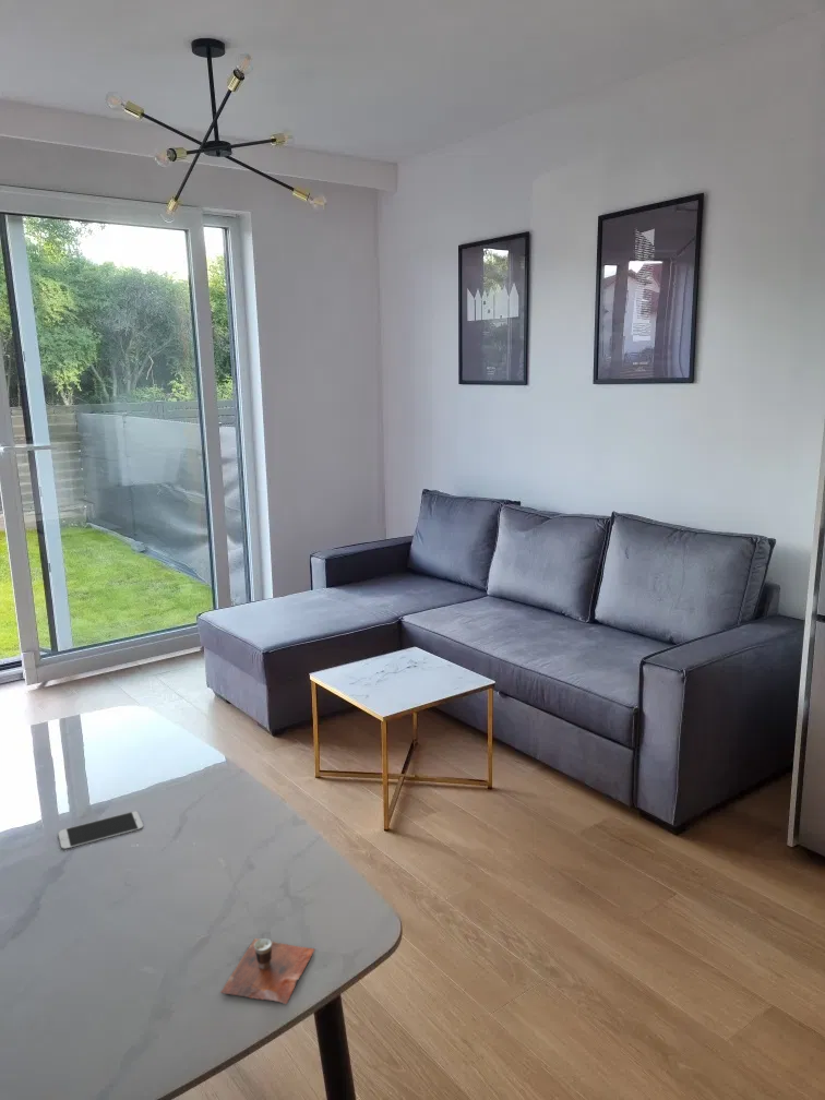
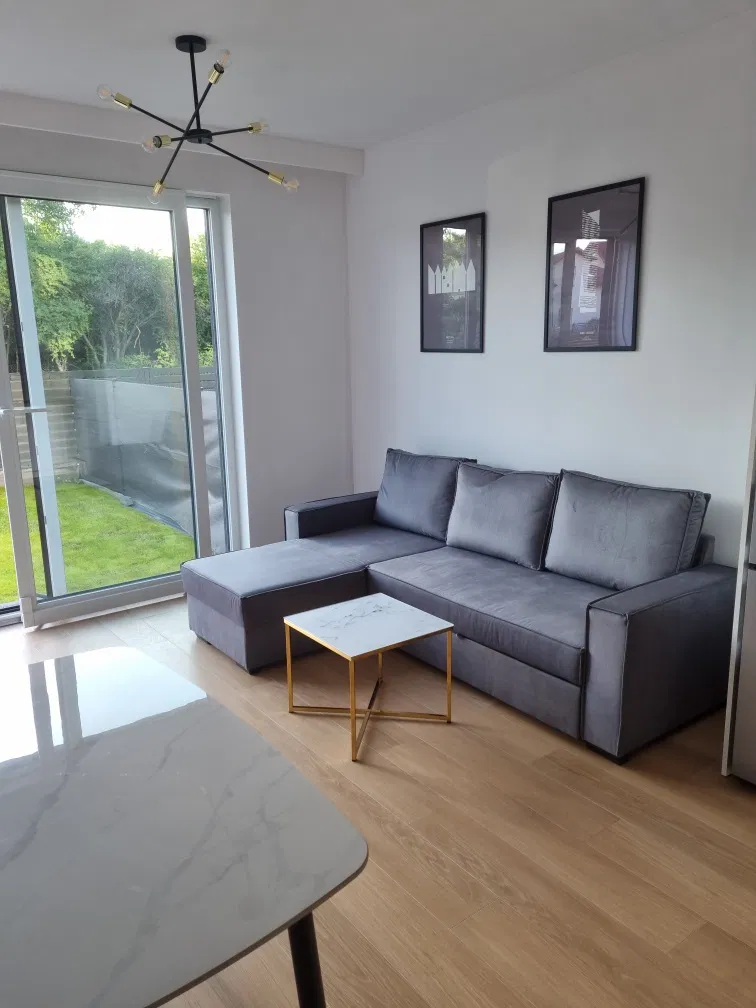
- cup [220,937,315,1005]
- smartphone [57,810,144,849]
